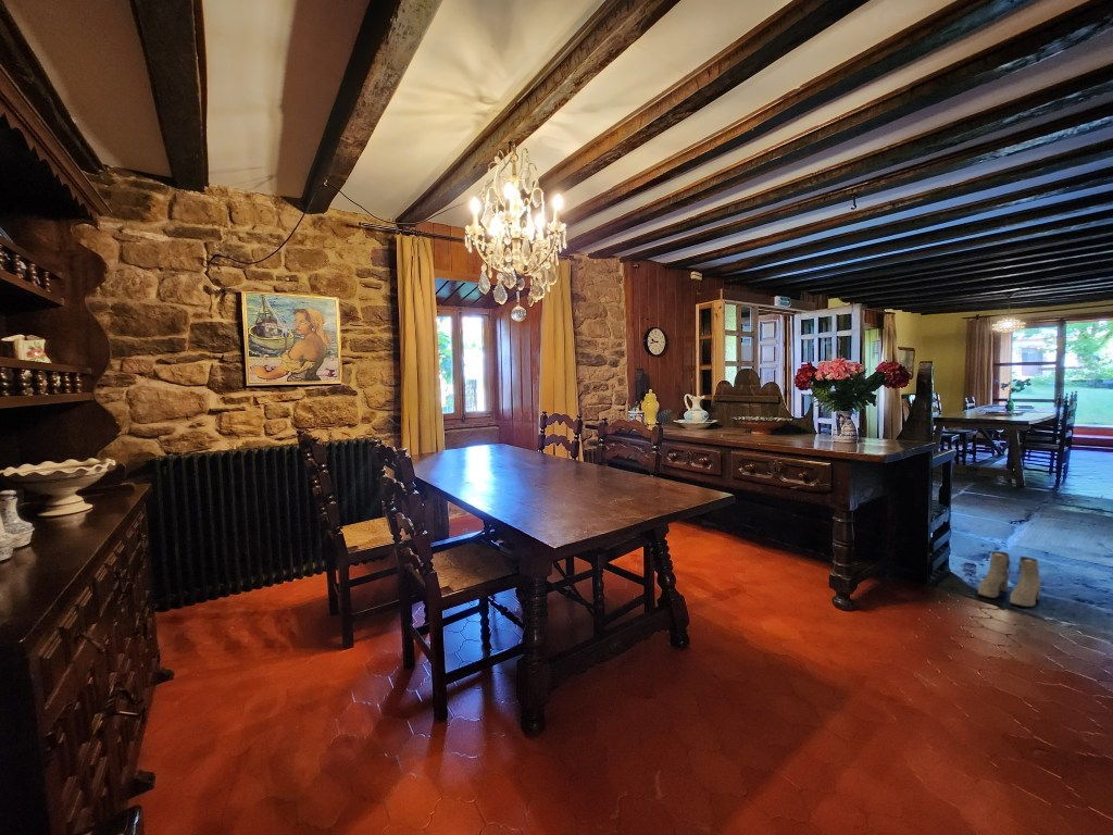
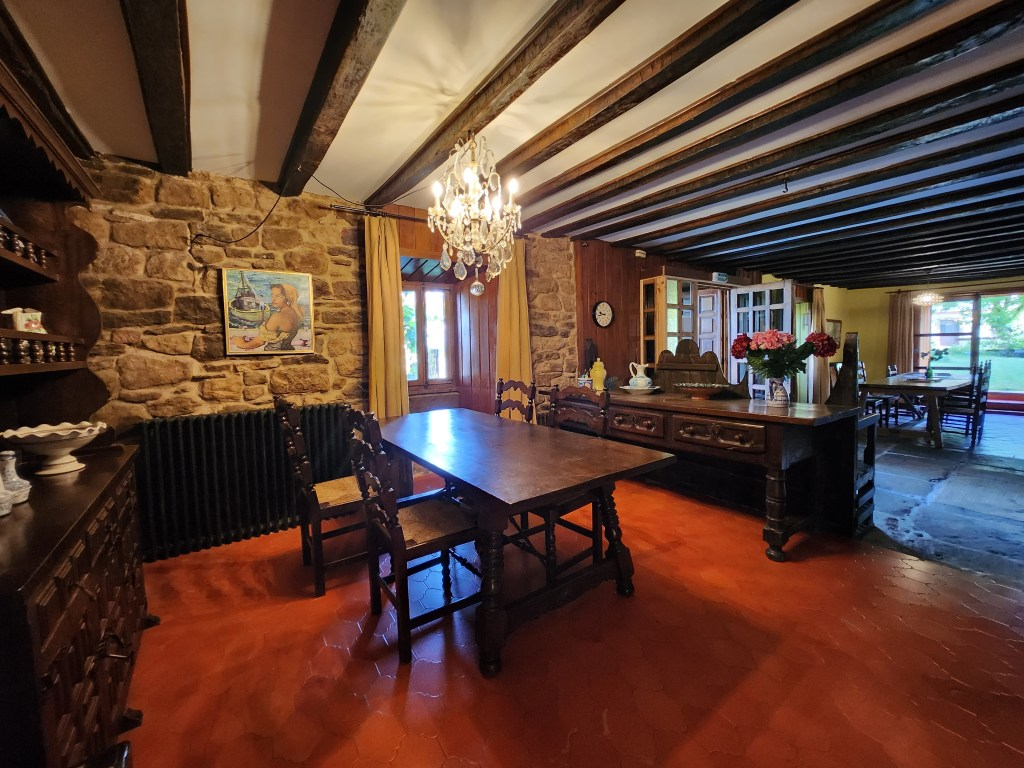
- boots [977,550,1042,608]
